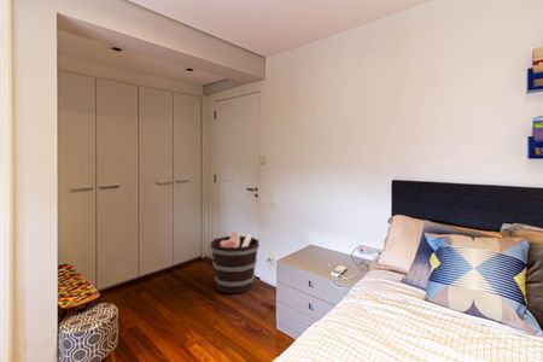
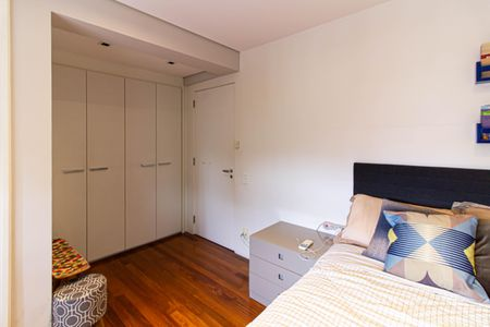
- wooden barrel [209,230,261,294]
